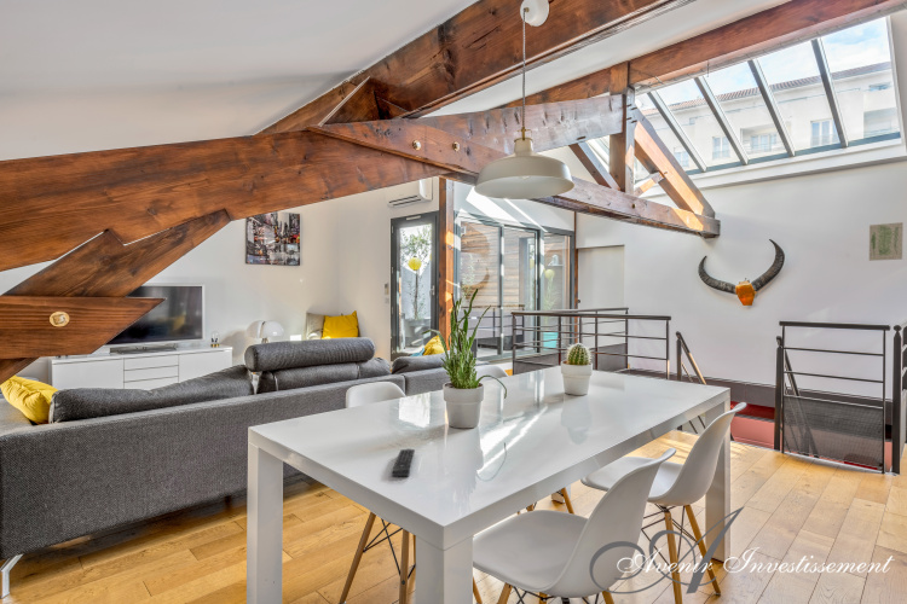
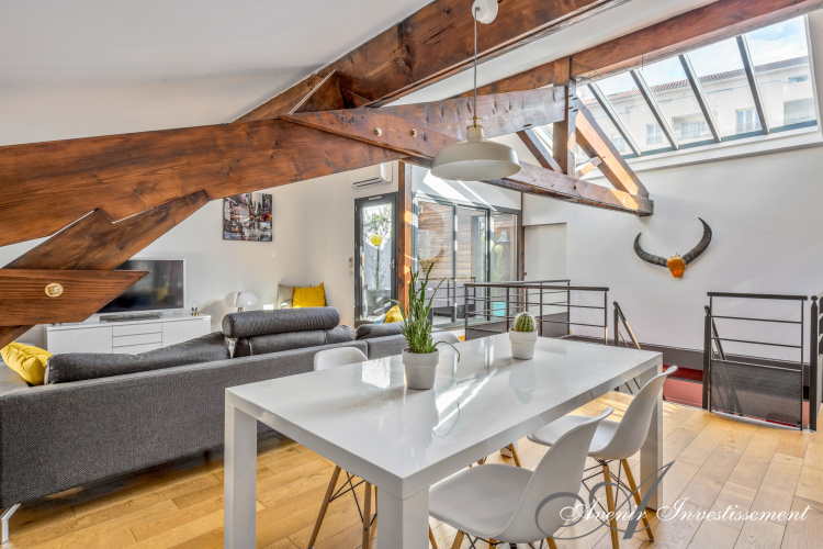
- remote control [391,447,416,477]
- wall art [868,221,905,262]
